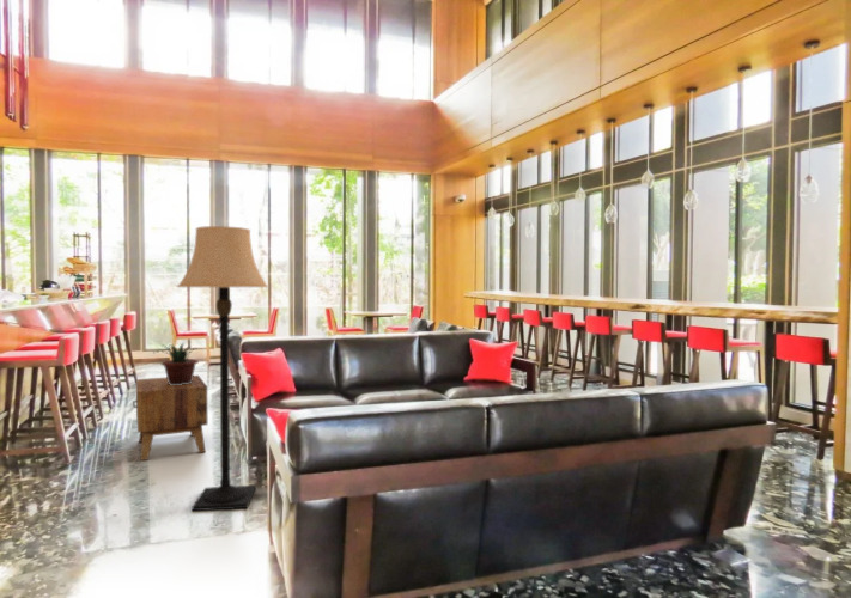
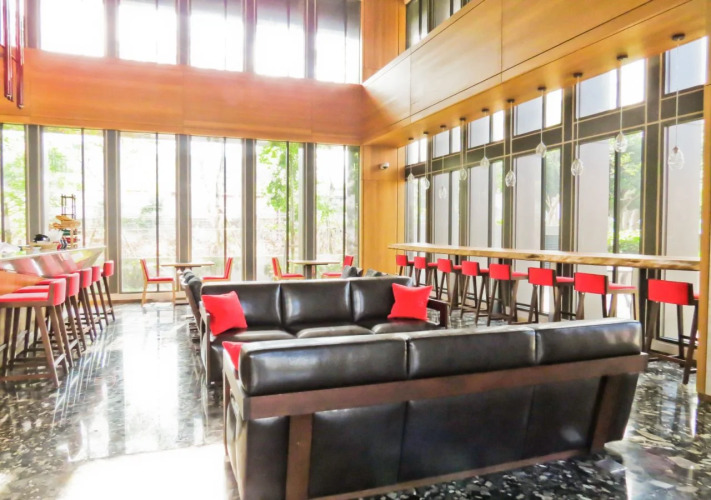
- potted plant [153,342,200,385]
- lamp [176,225,269,512]
- side table [132,374,209,462]
